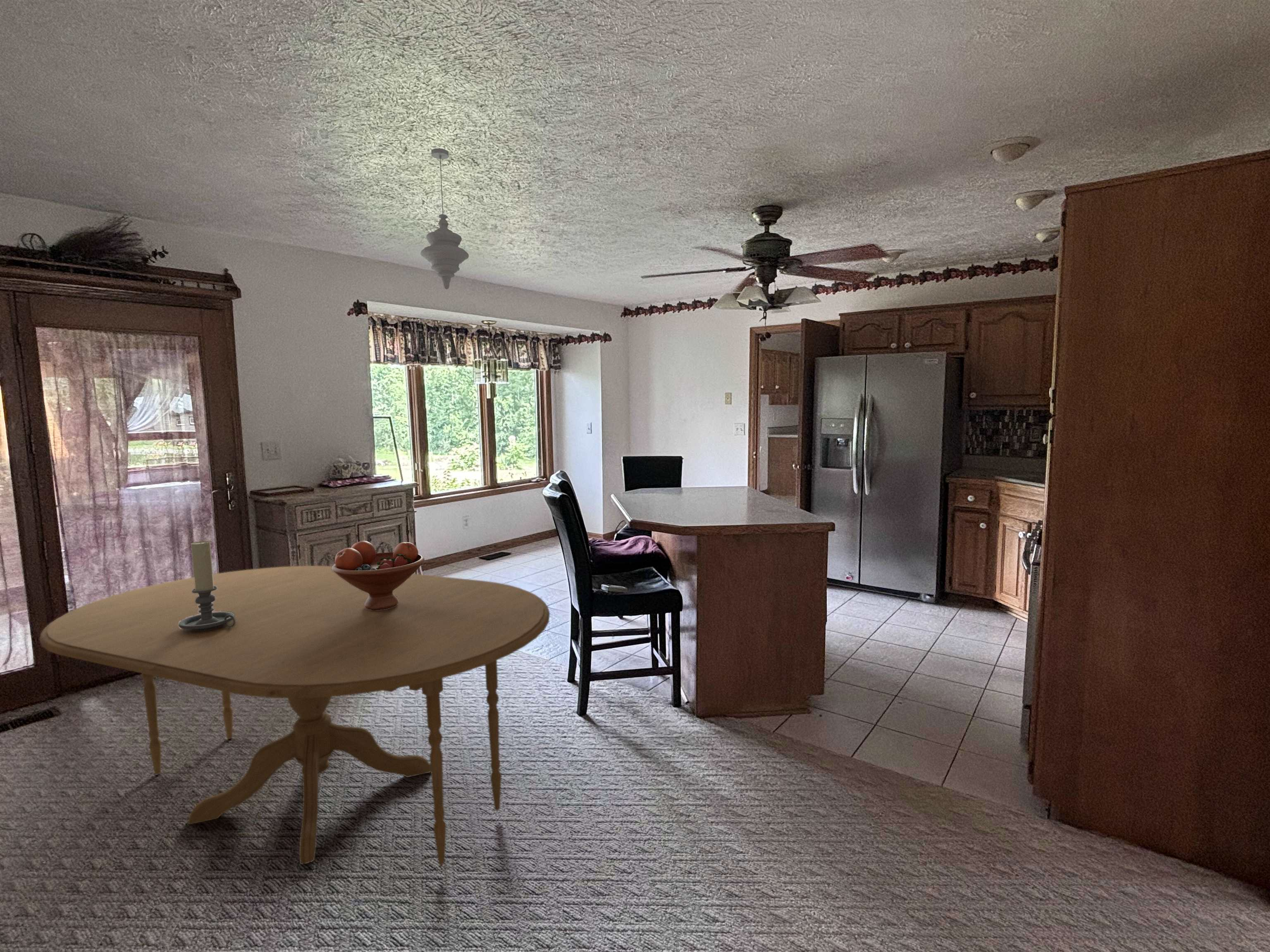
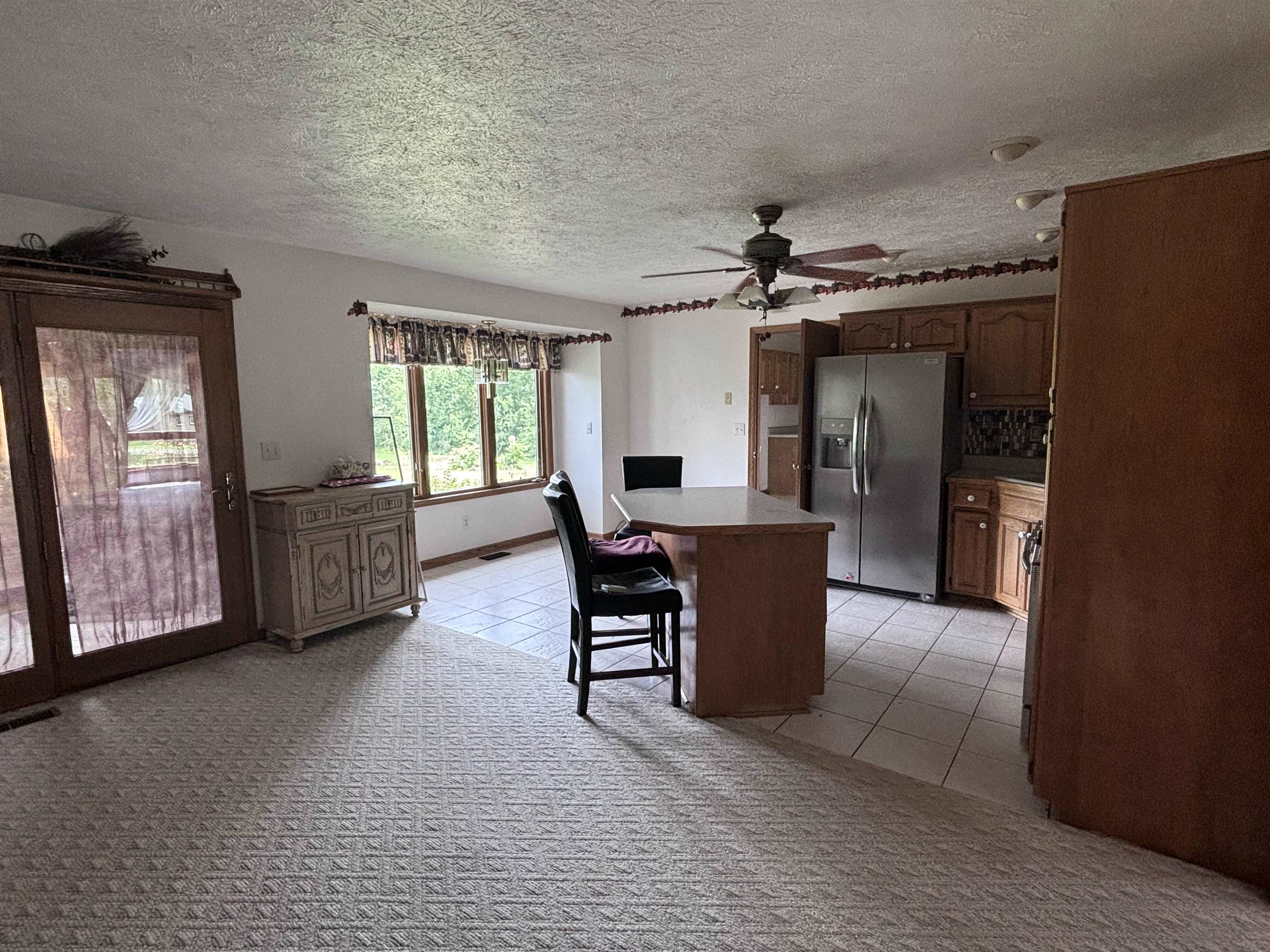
- dining table [39,565,550,866]
- candle holder [179,540,236,631]
- fruit bowl [332,540,425,610]
- pendant light [420,148,469,290]
